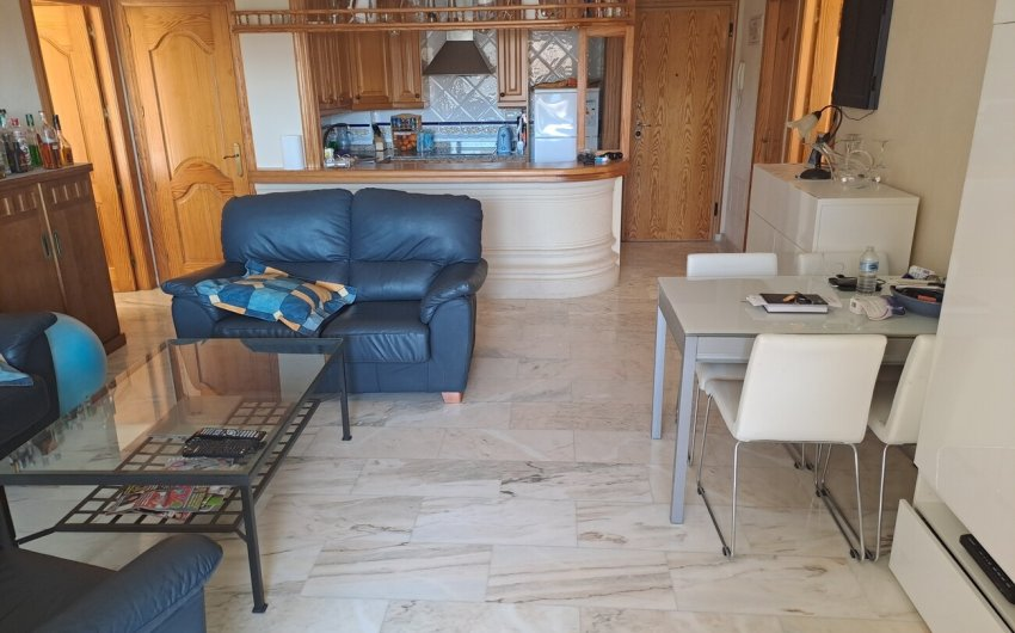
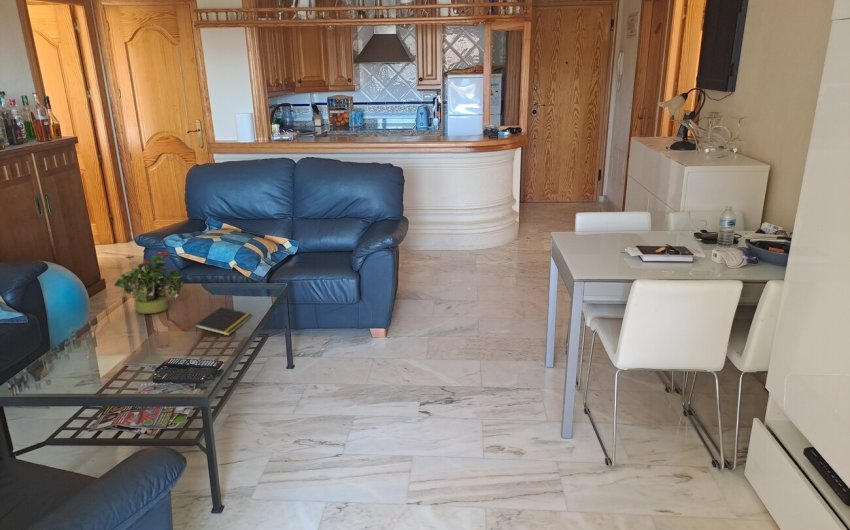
+ notepad [194,306,252,337]
+ potted plant [113,251,185,314]
